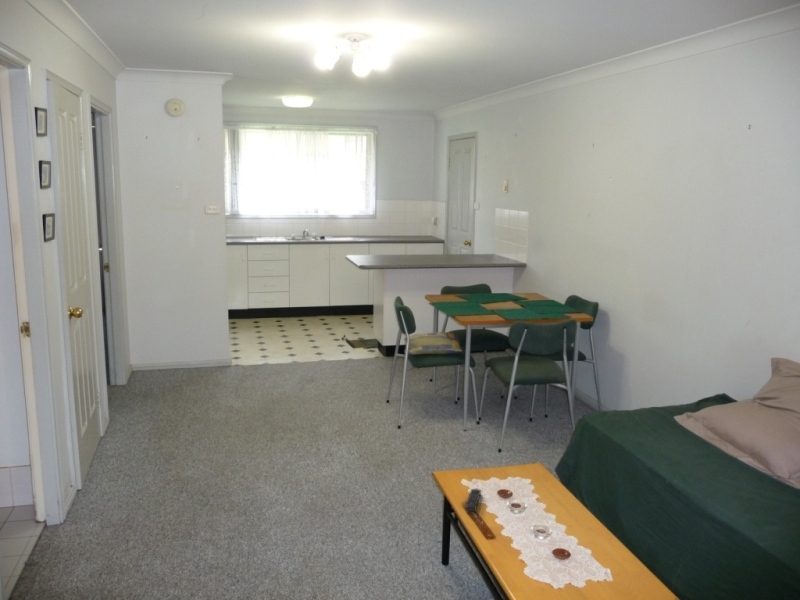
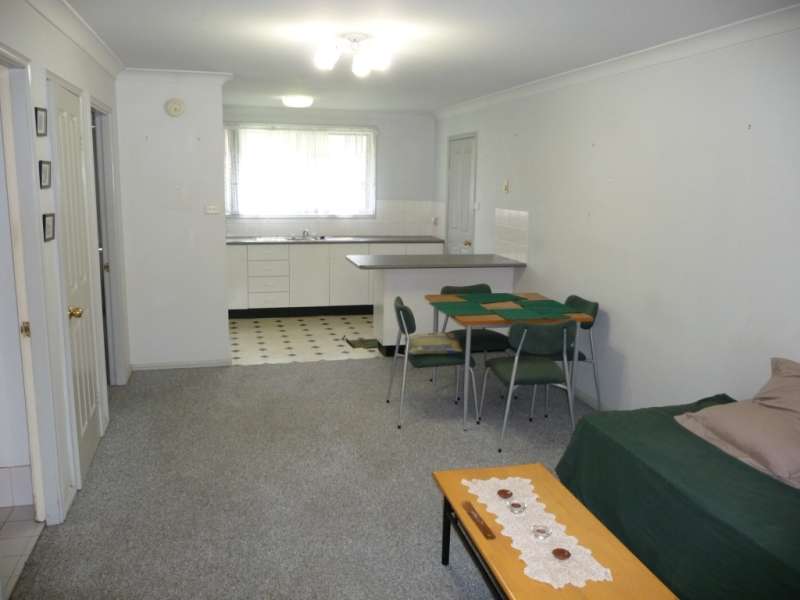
- remote control [464,487,482,512]
